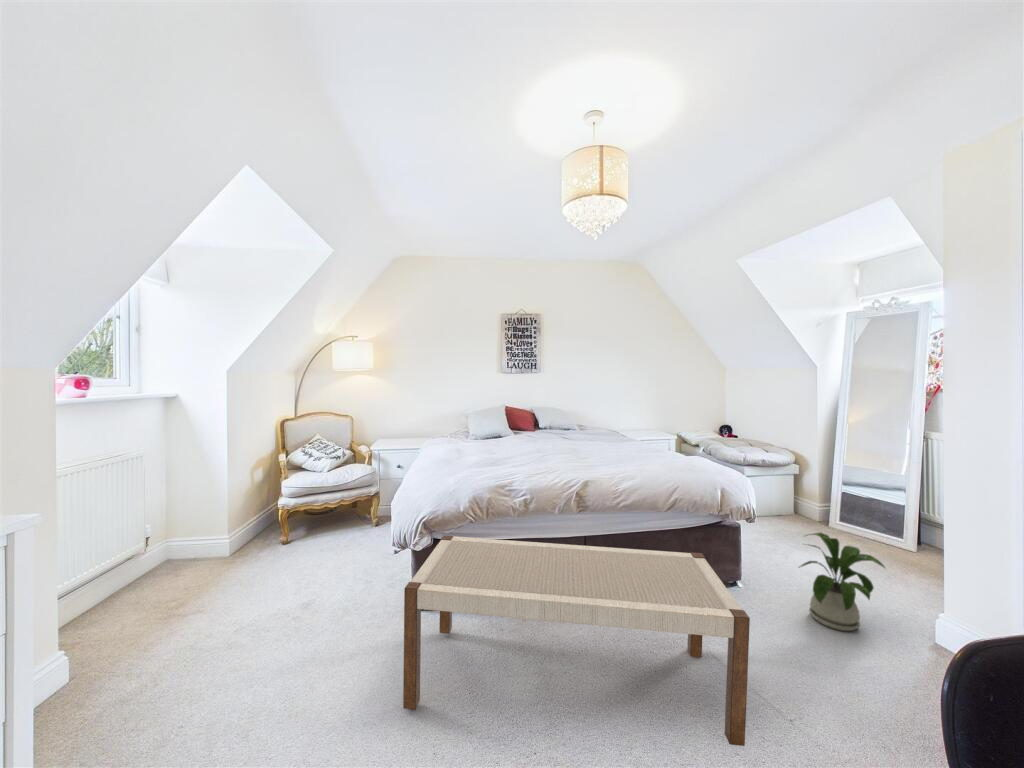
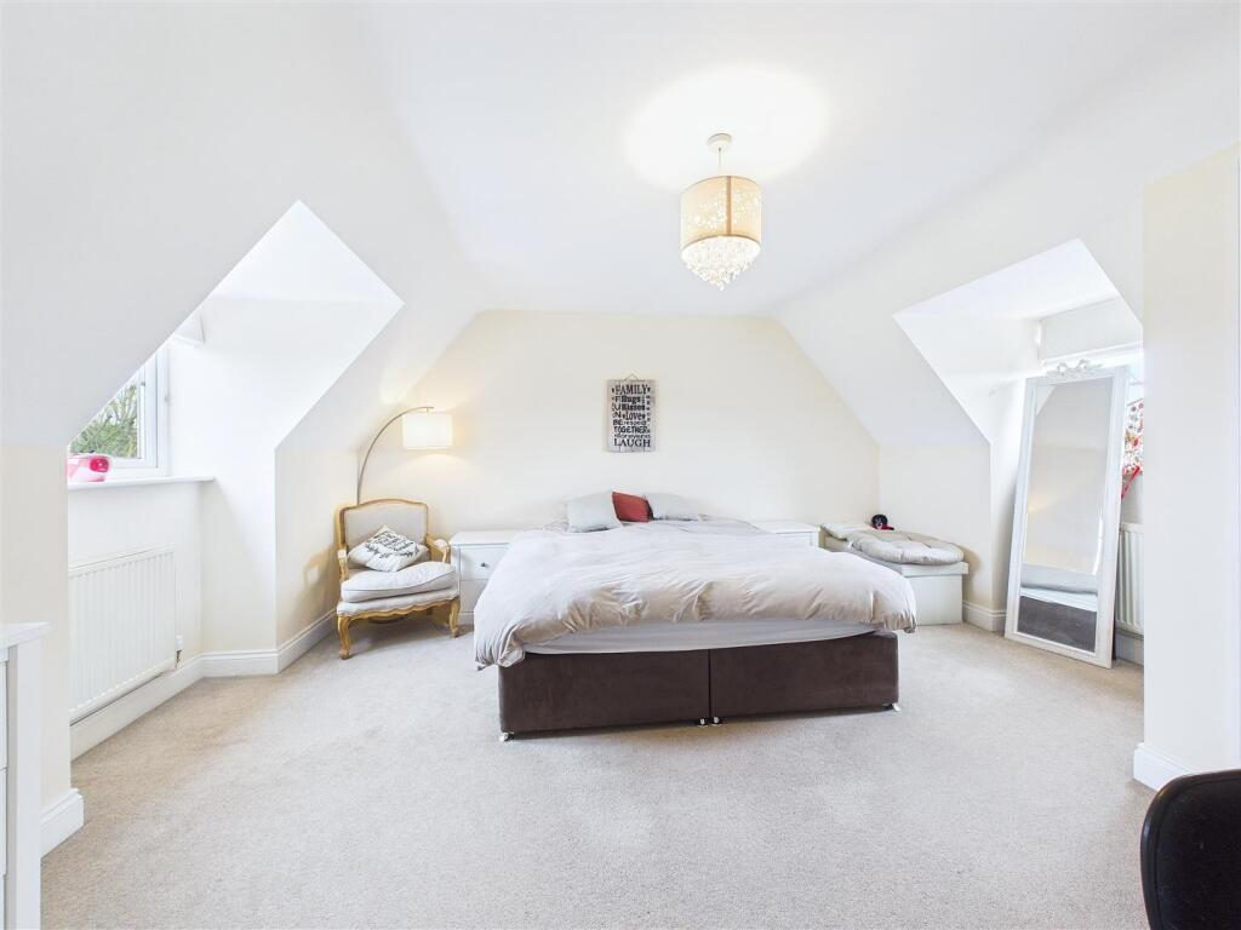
- bench [402,534,751,747]
- house plant [796,531,887,632]
